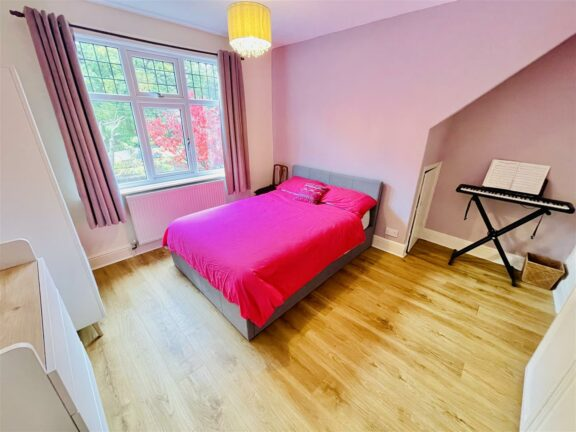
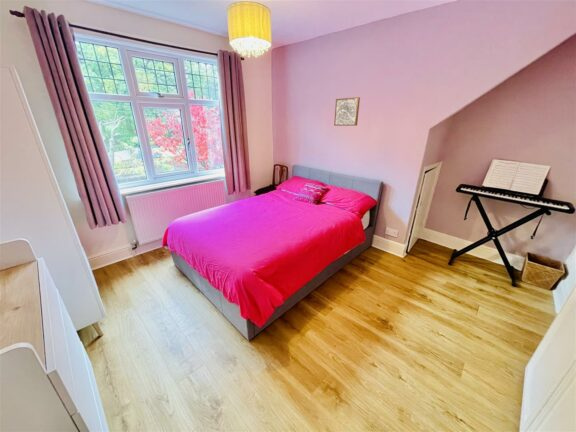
+ wall art [333,96,361,127]
